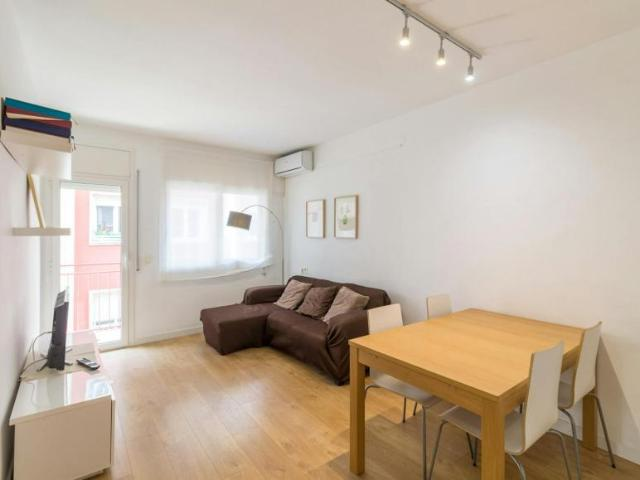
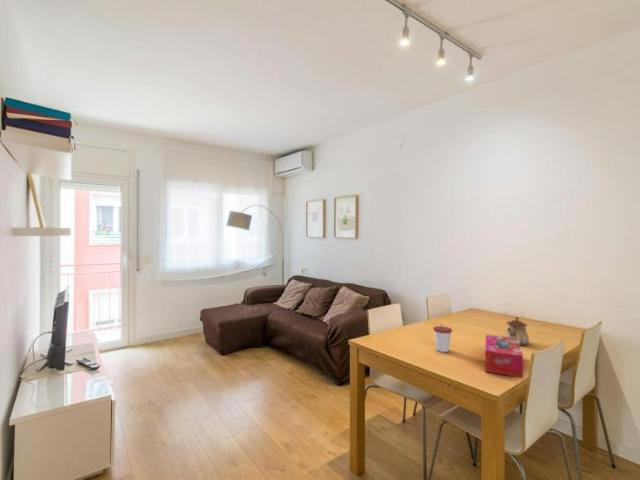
+ cup [432,325,453,353]
+ tissue box [484,334,524,379]
+ teapot [504,316,530,346]
